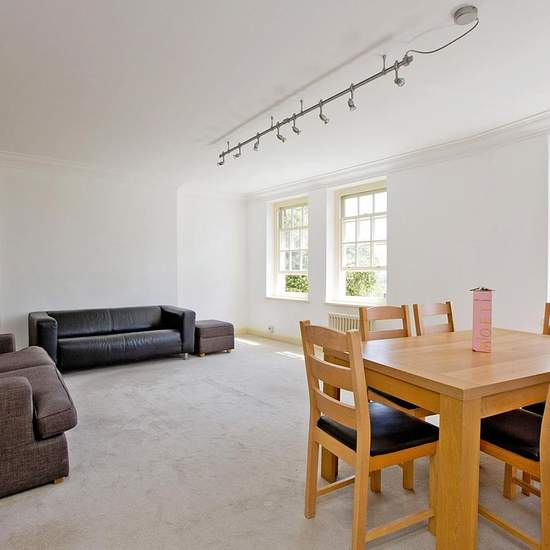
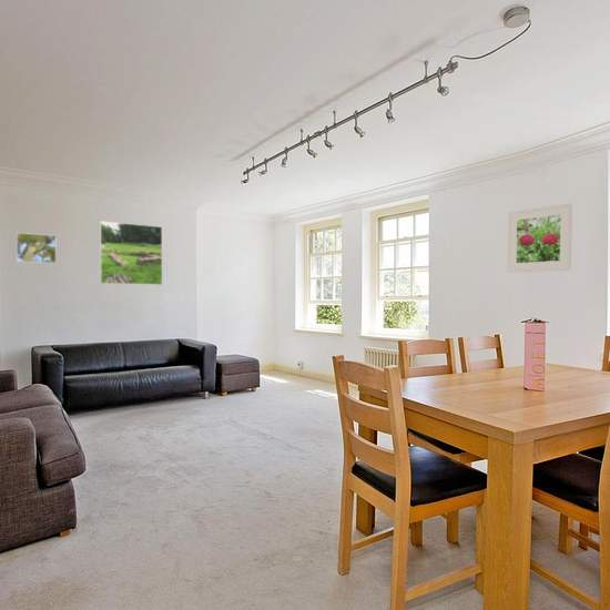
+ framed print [16,232,58,264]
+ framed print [99,220,163,286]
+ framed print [506,202,573,274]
